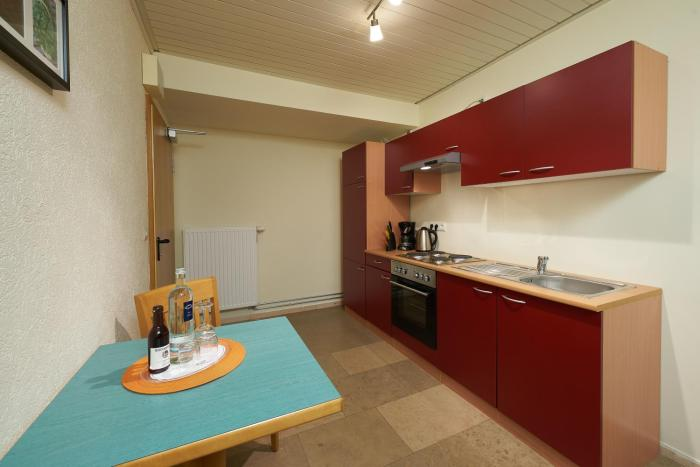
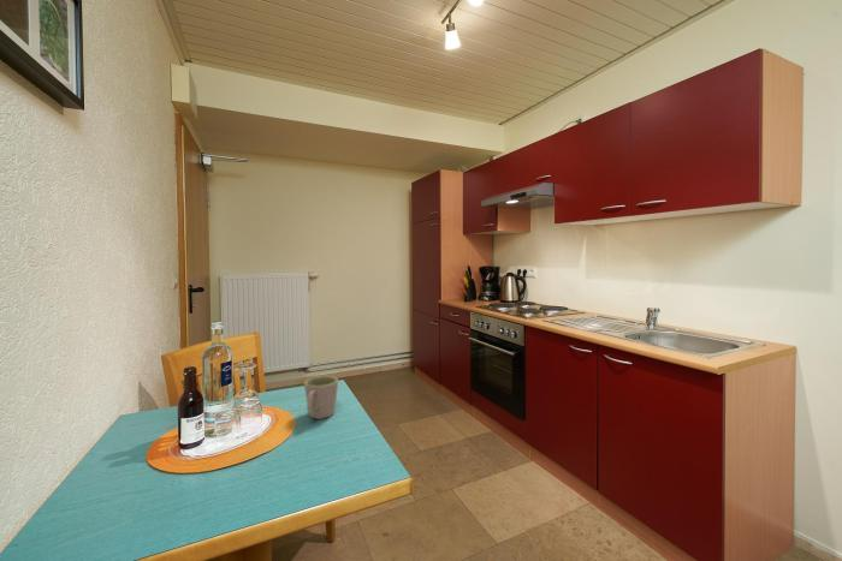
+ mug [303,375,339,420]
